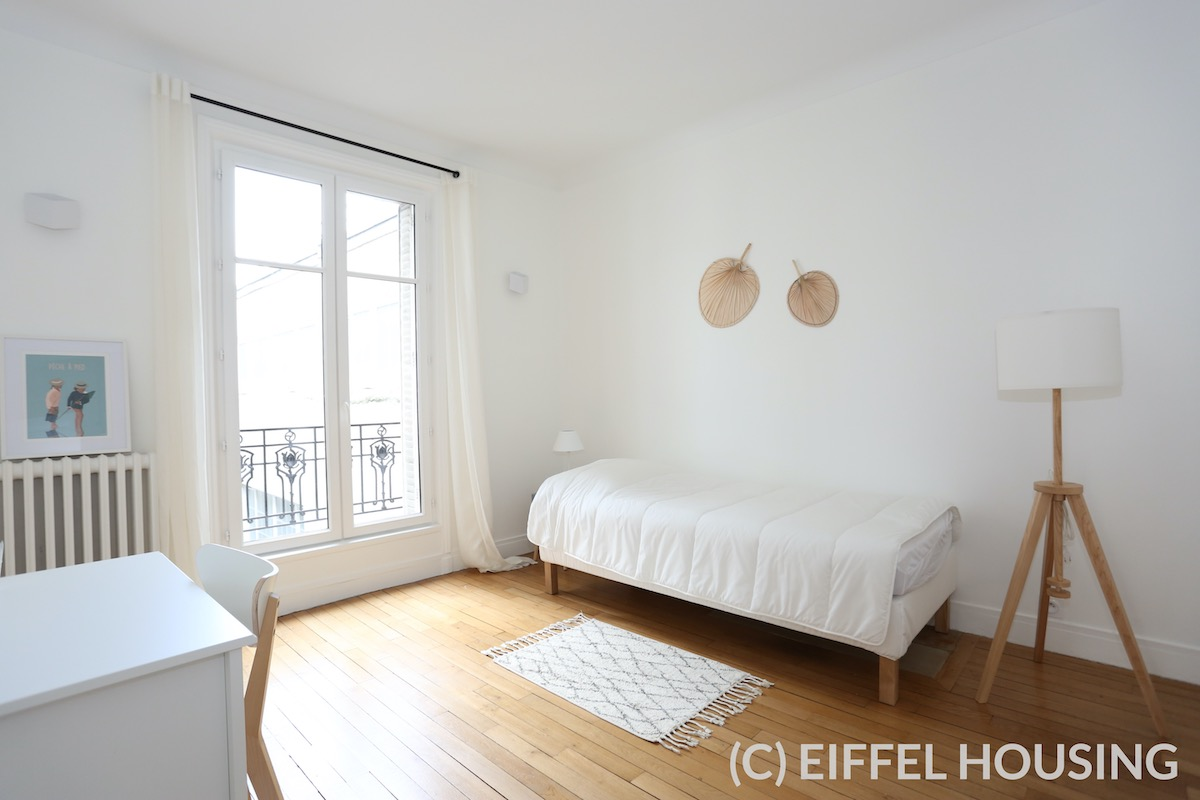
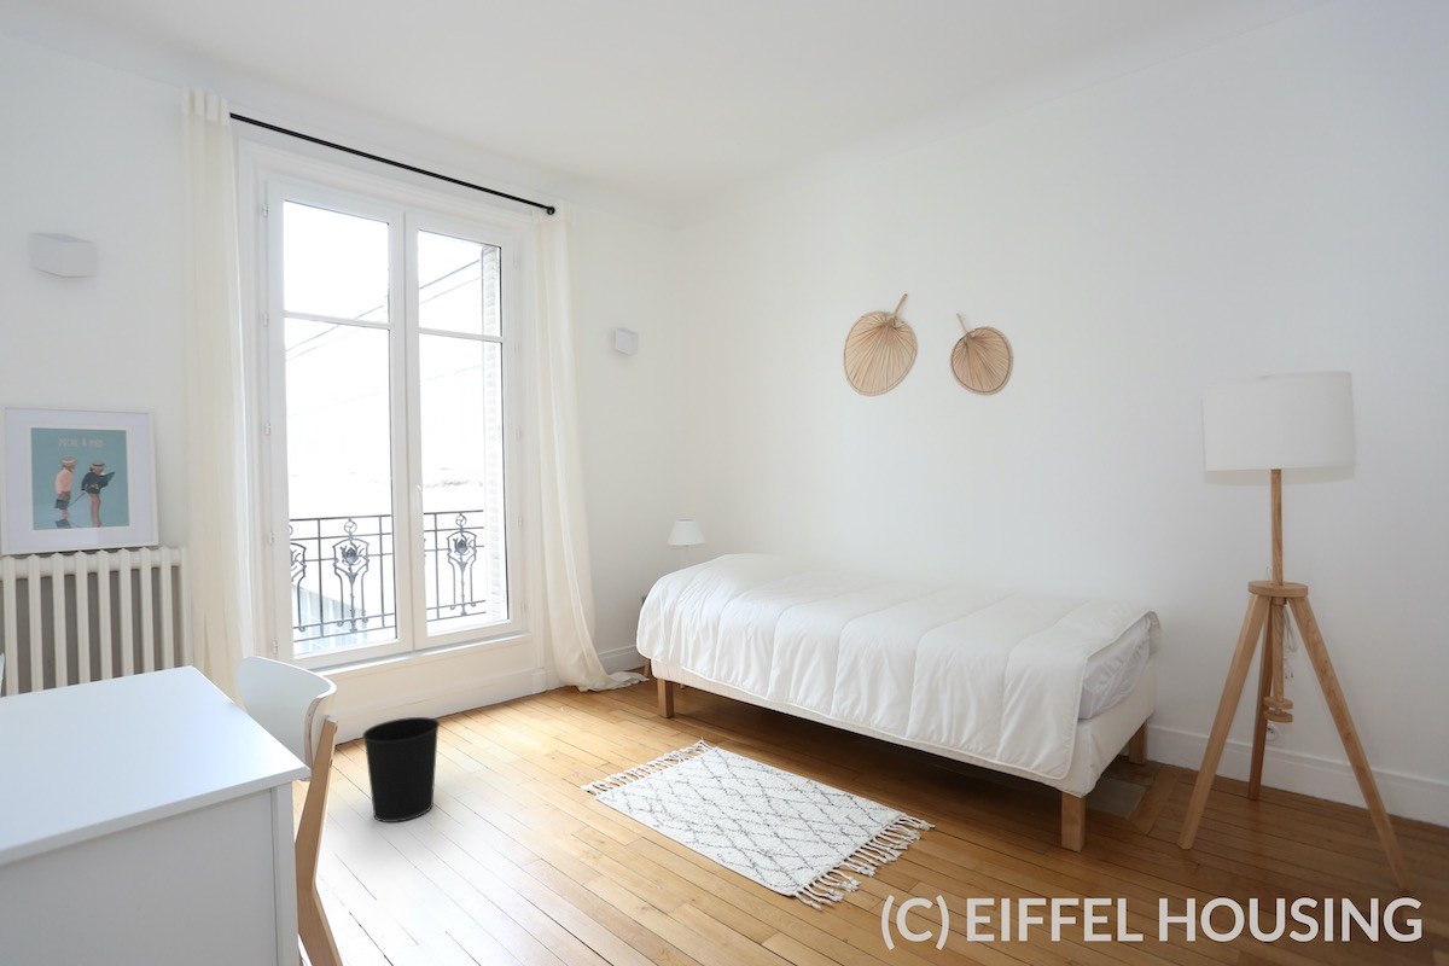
+ wastebasket [361,716,441,824]
